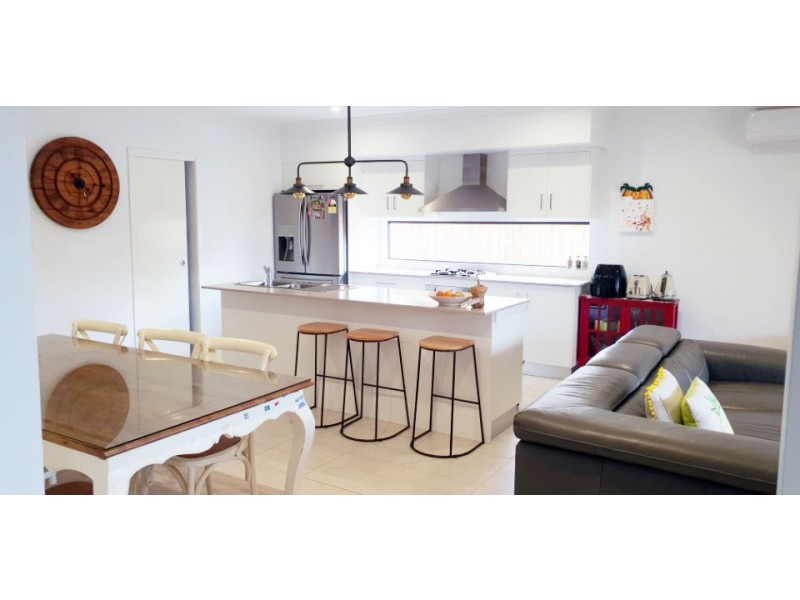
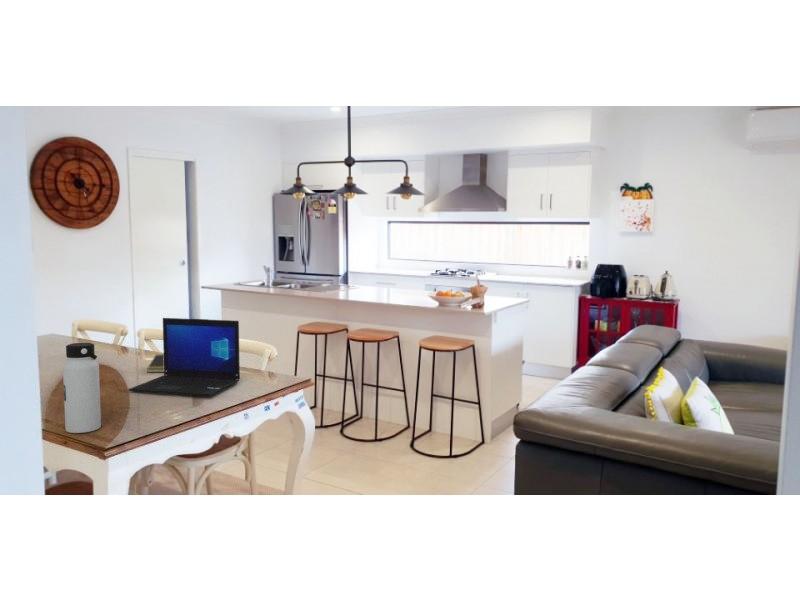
+ notepad [146,353,164,373]
+ laptop [127,317,241,398]
+ water bottle [62,342,102,434]
